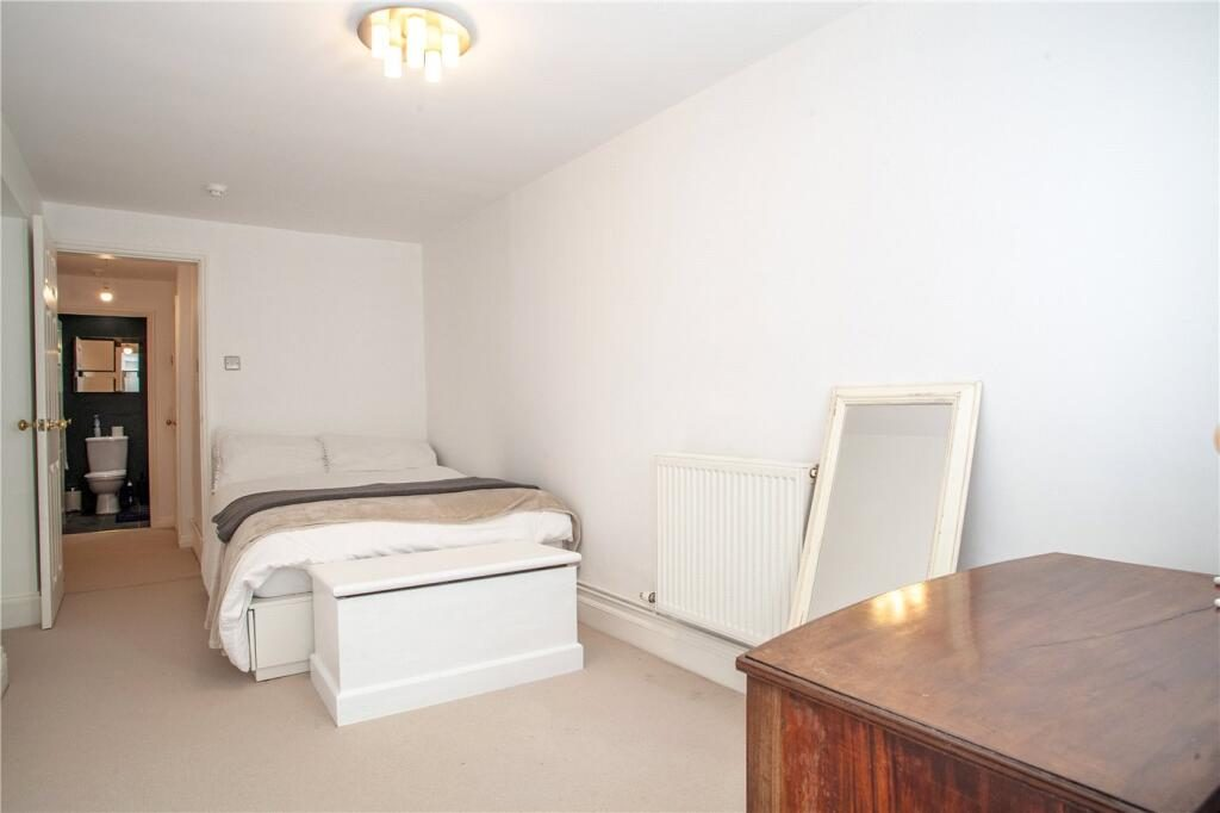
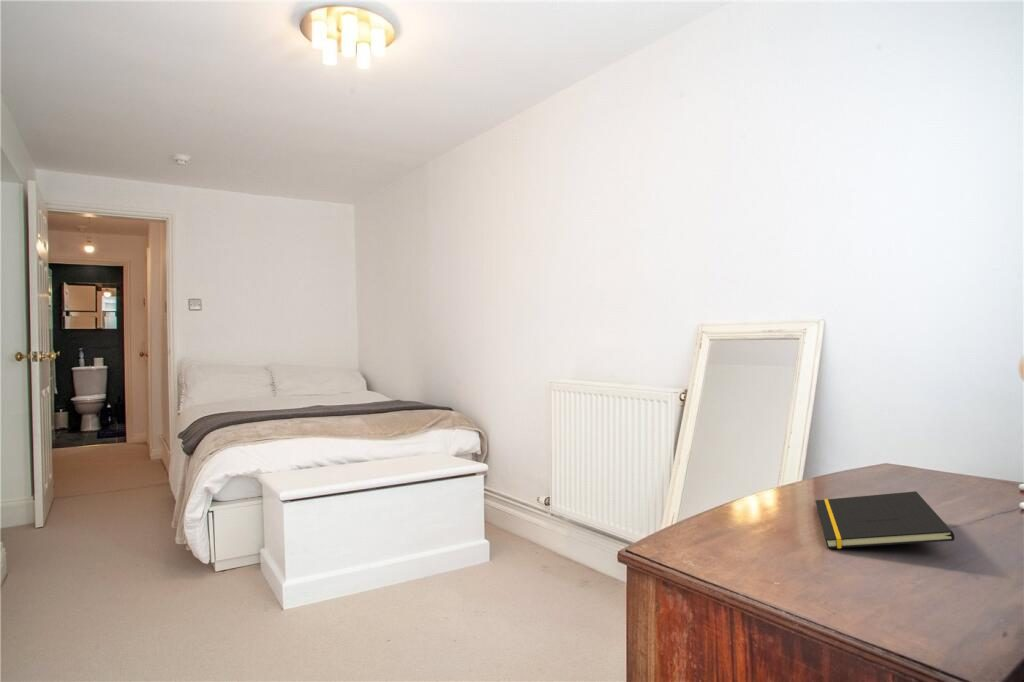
+ notepad [814,490,956,549]
